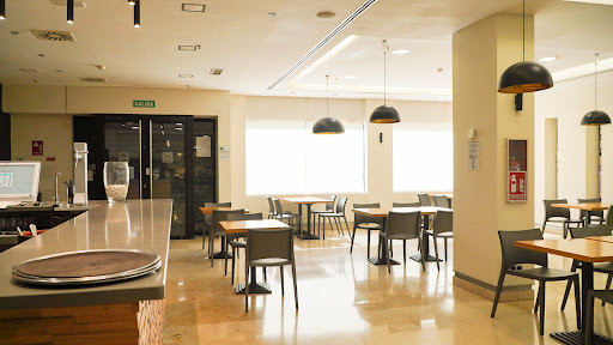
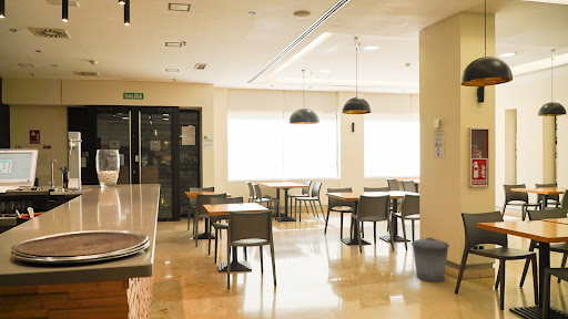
+ trash can [410,237,450,282]
